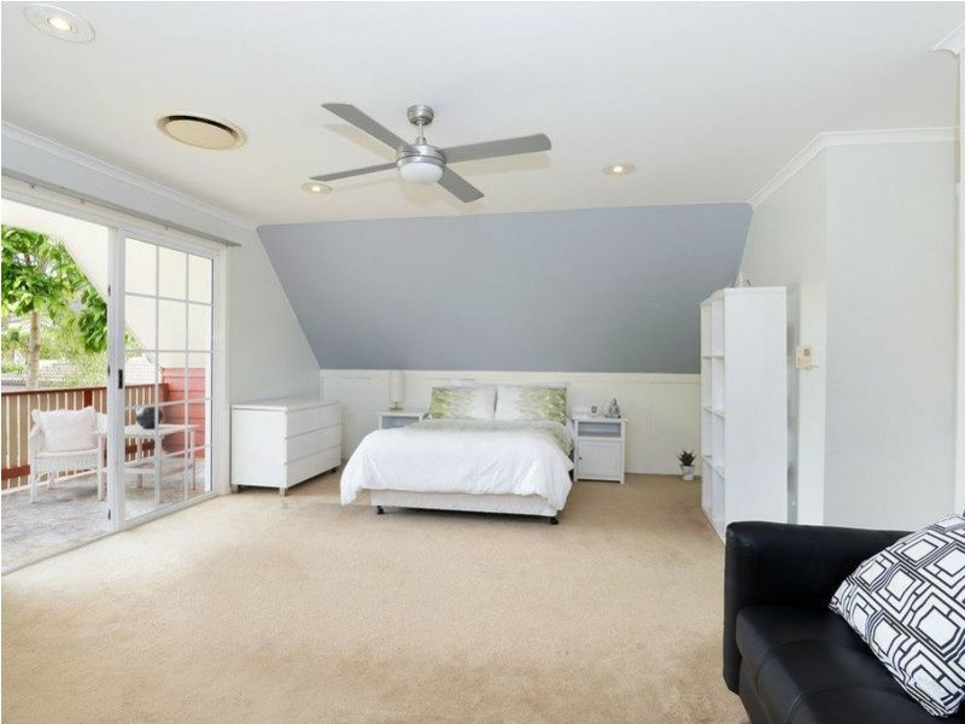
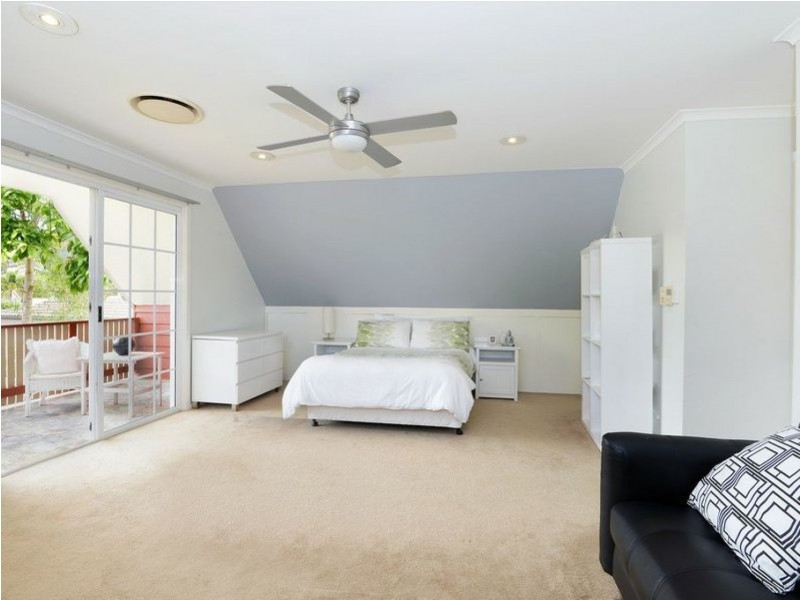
- potted plant [674,449,698,481]
